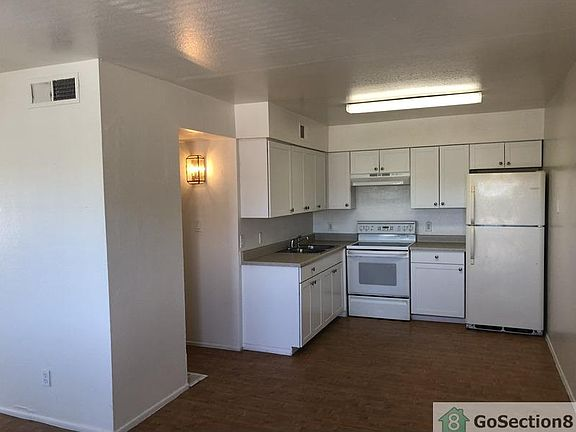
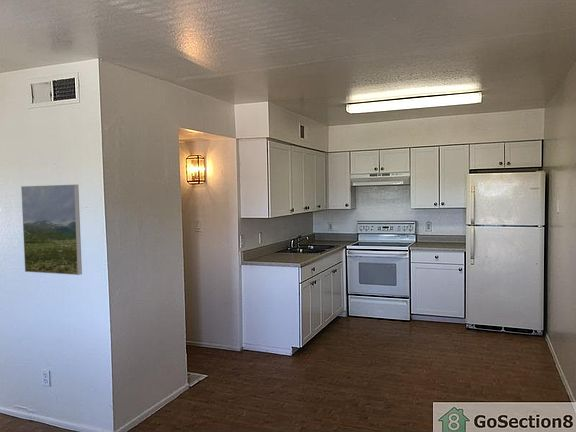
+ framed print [20,184,83,276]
